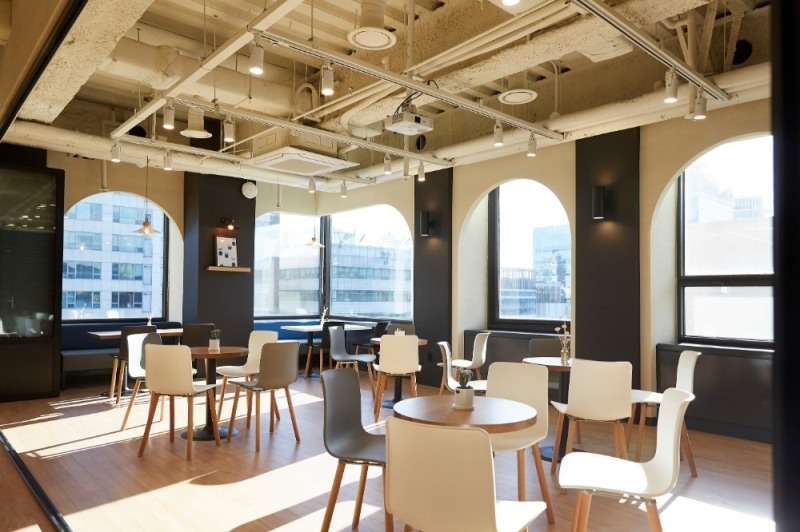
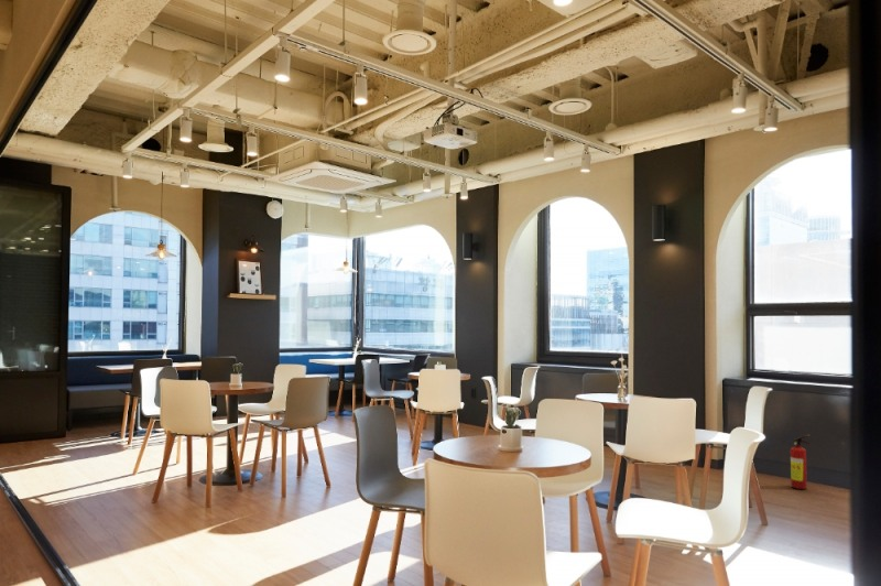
+ fire extinguisher [790,434,813,490]
